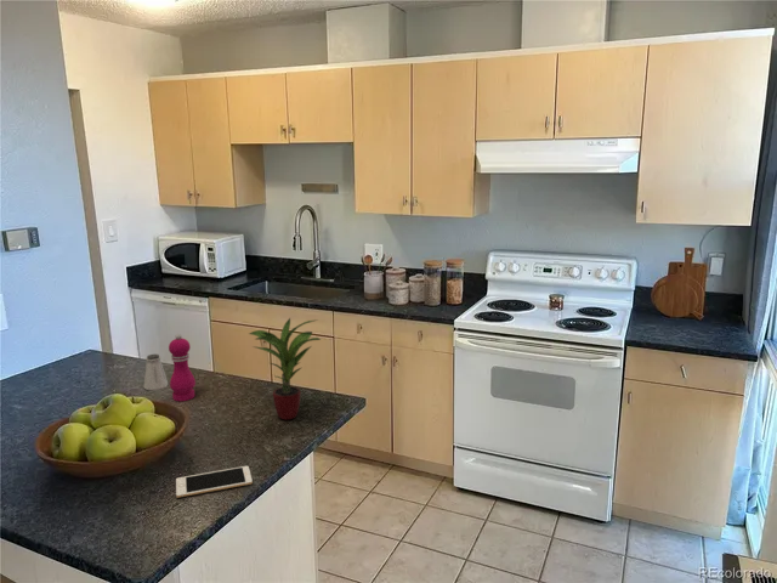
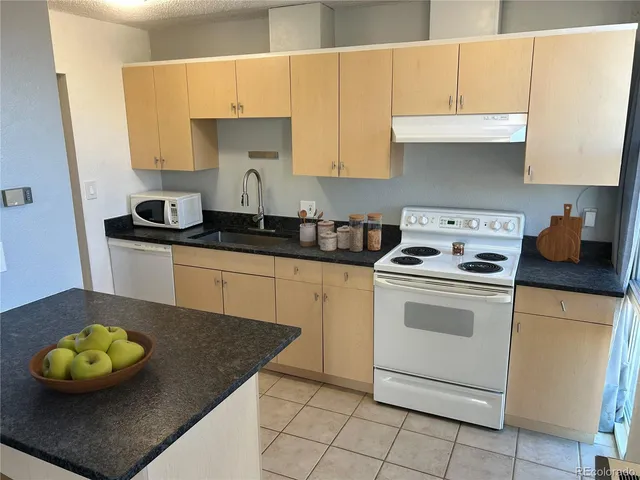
- potted plant [248,317,323,421]
- cell phone [175,465,254,499]
- saltshaker [143,353,169,391]
- pepper mill [168,333,197,402]
